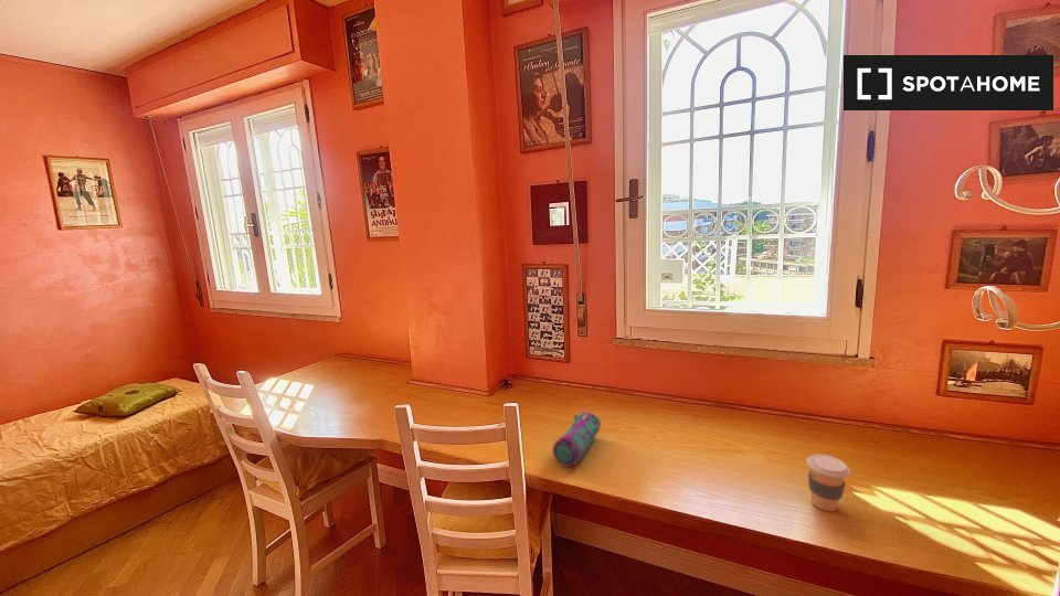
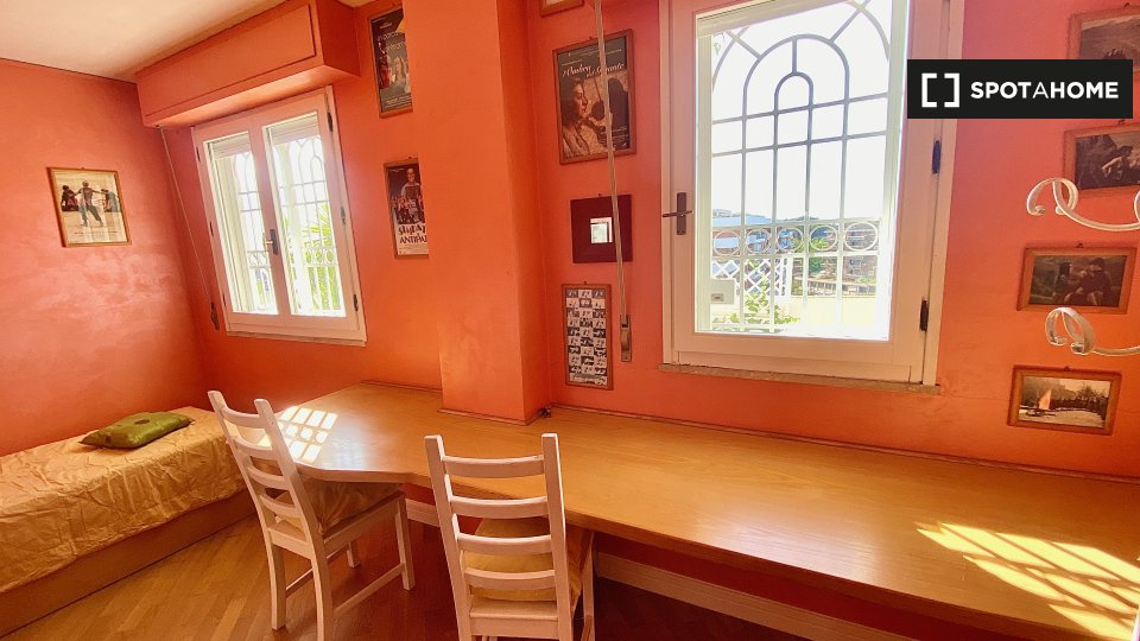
- coffee cup [806,454,851,512]
- pencil case [552,411,602,468]
